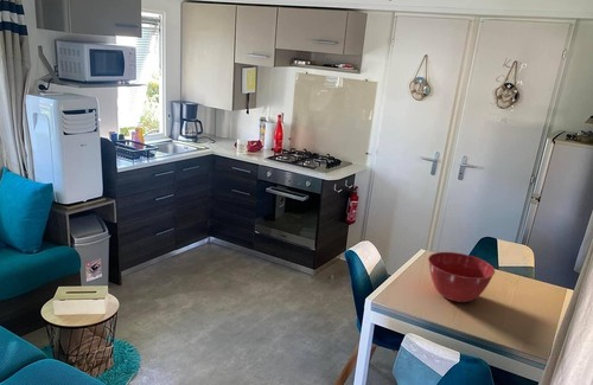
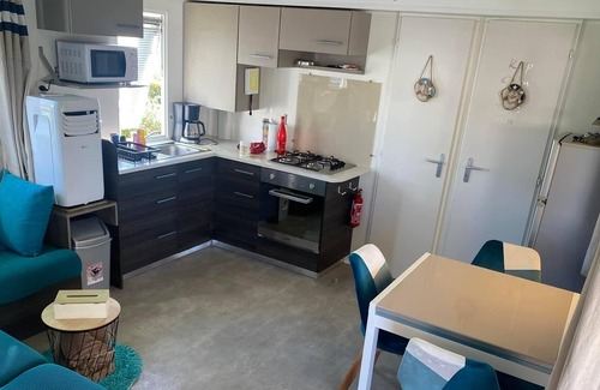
- mixing bowl [427,251,496,303]
